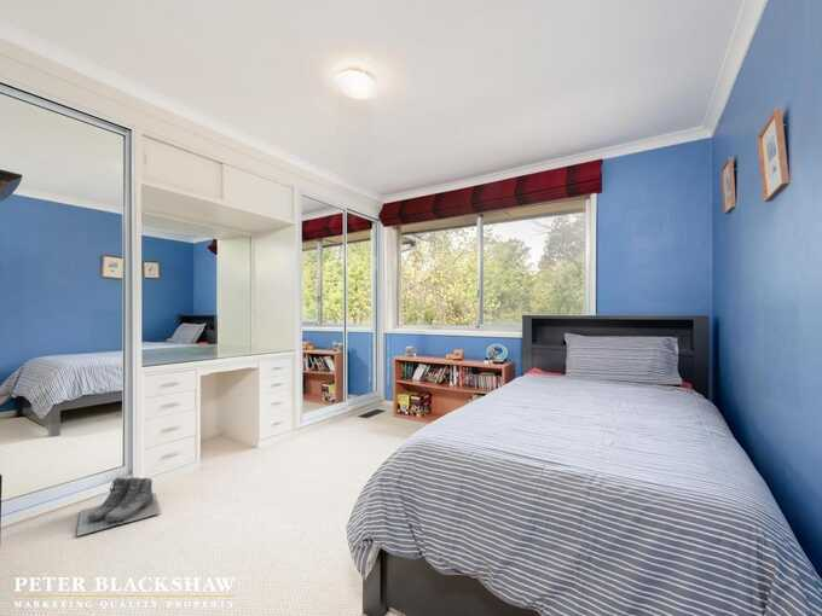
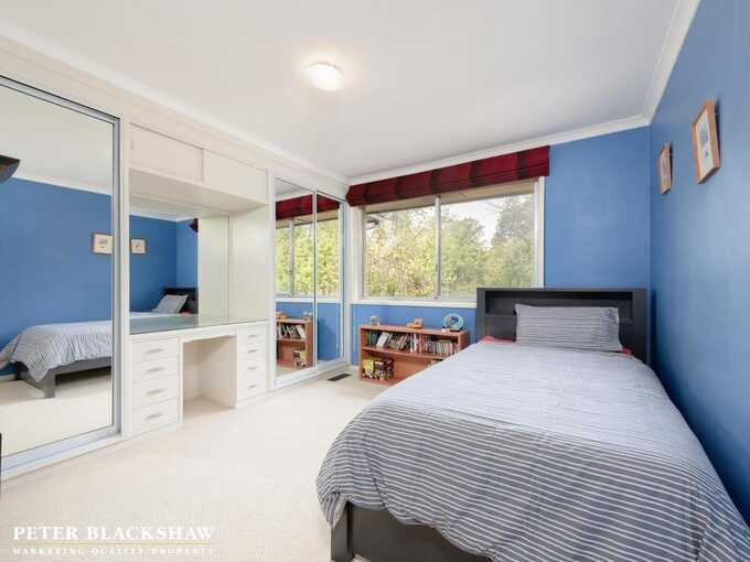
- boots [76,476,161,537]
